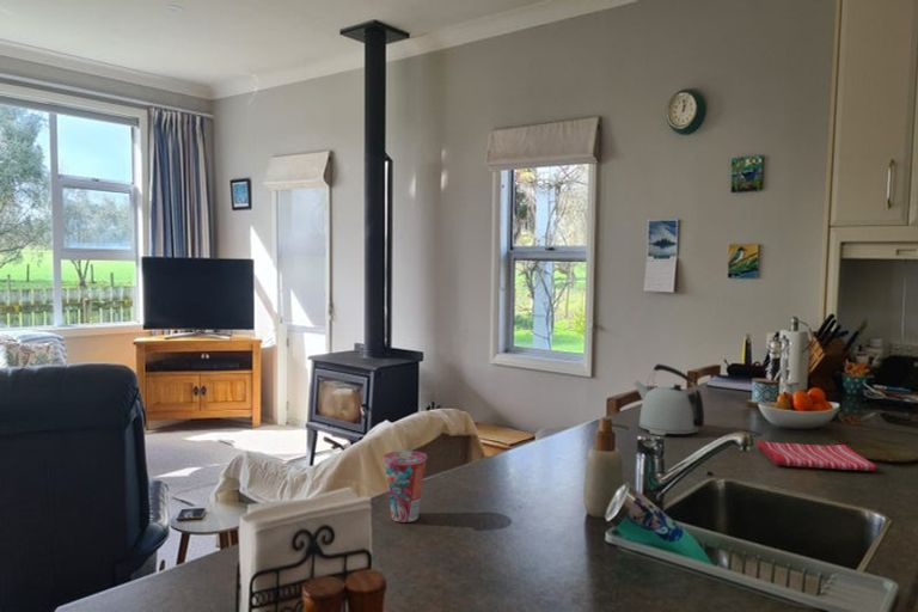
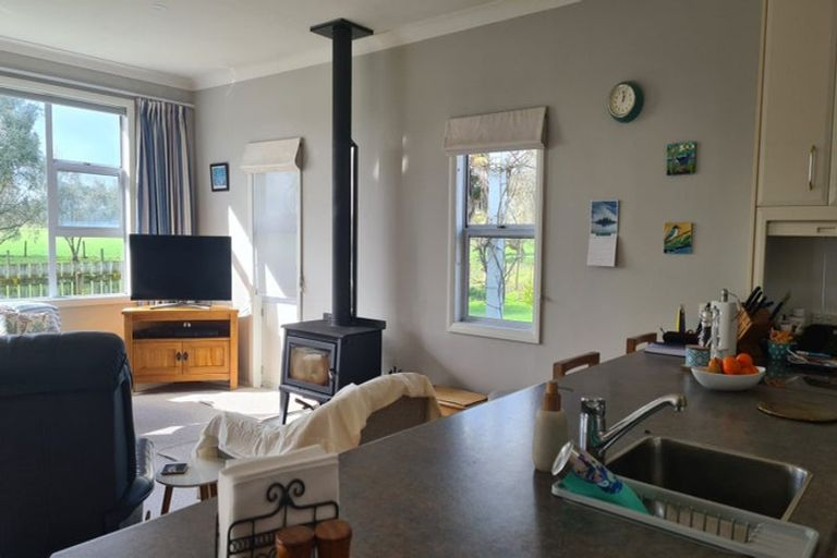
- dish towel [755,439,879,471]
- kettle [632,363,705,436]
- cup [382,449,429,524]
